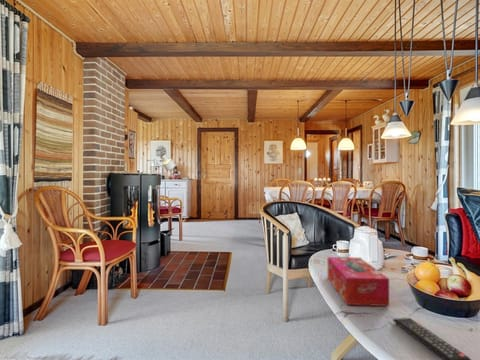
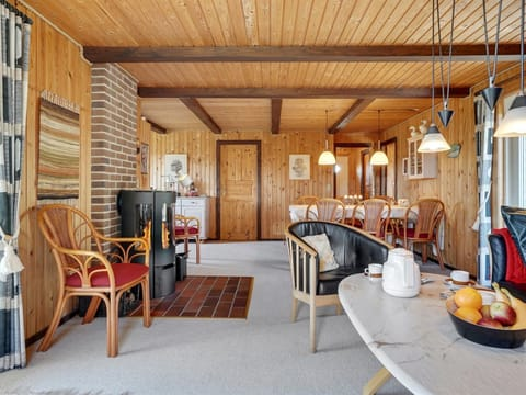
- remote control [392,317,472,360]
- tissue box [327,256,390,307]
